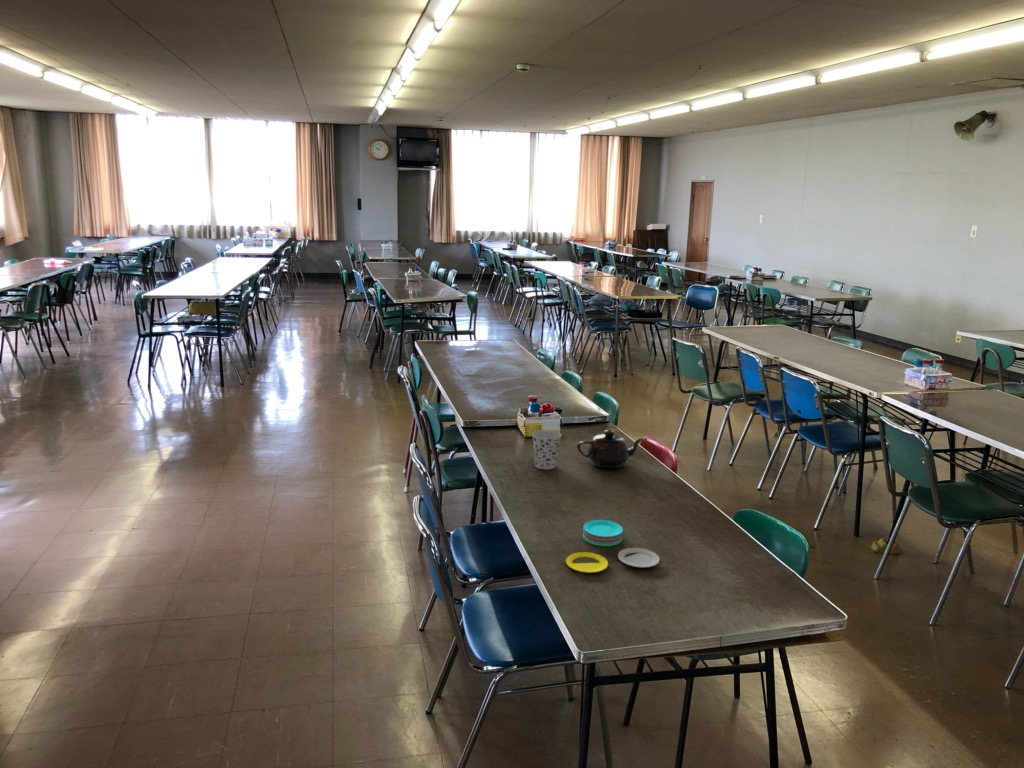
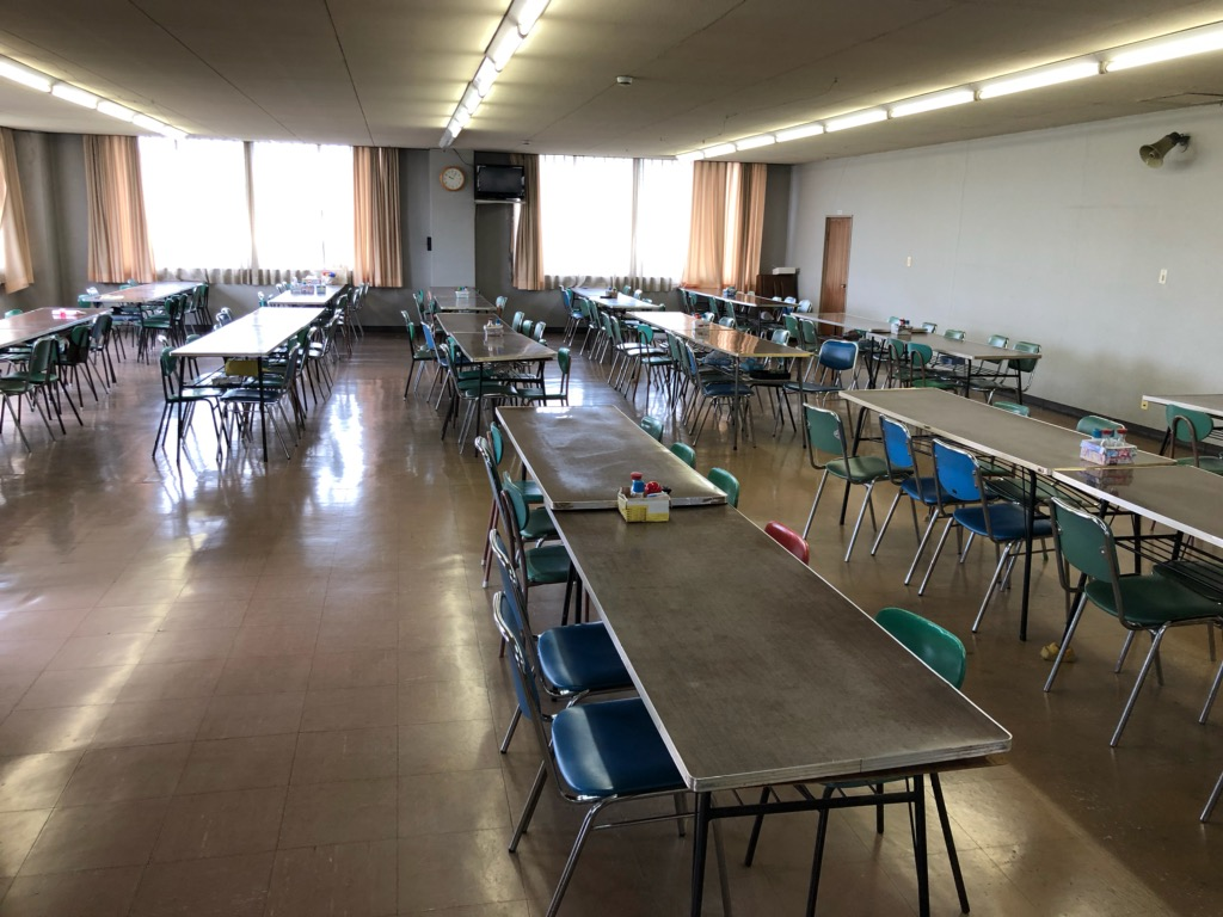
- plate [565,519,661,574]
- cup [531,429,563,470]
- teapot [576,429,645,469]
